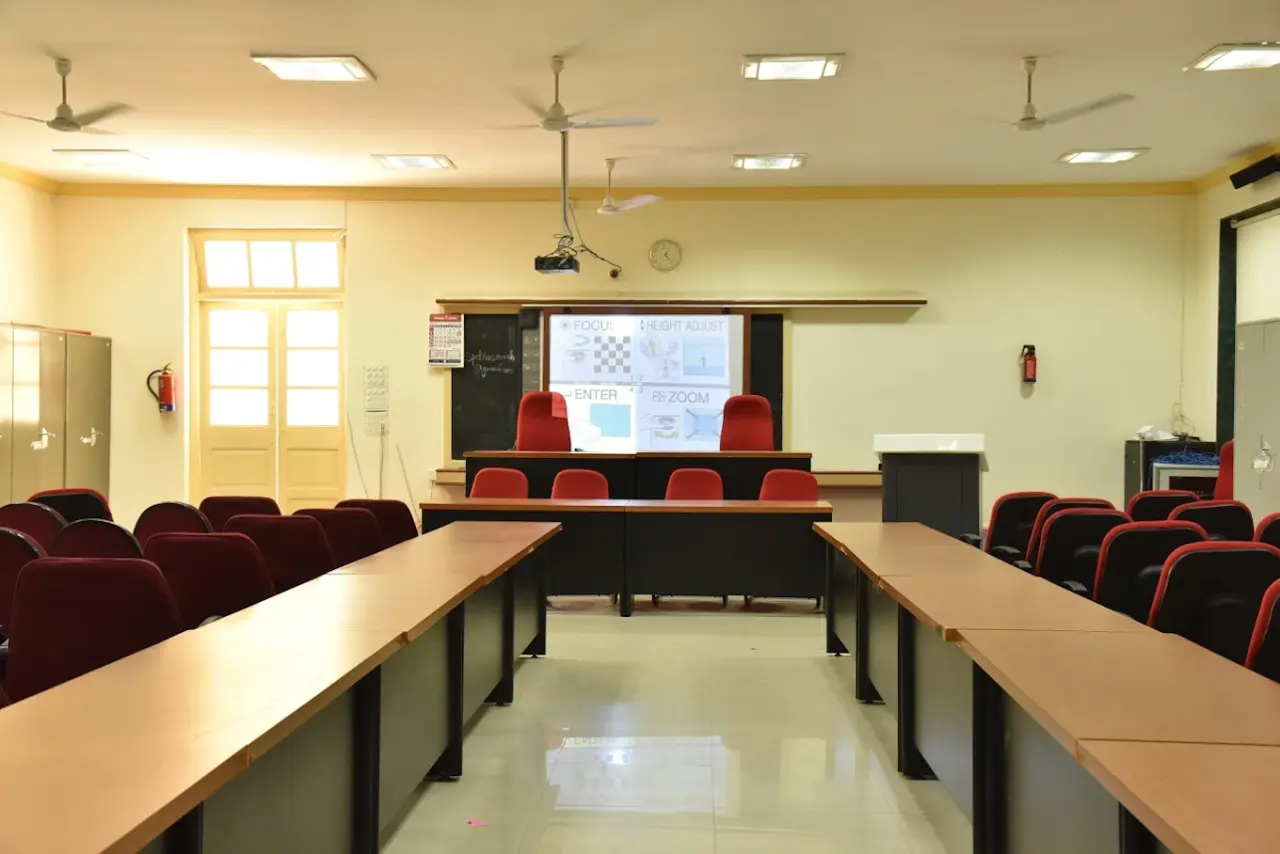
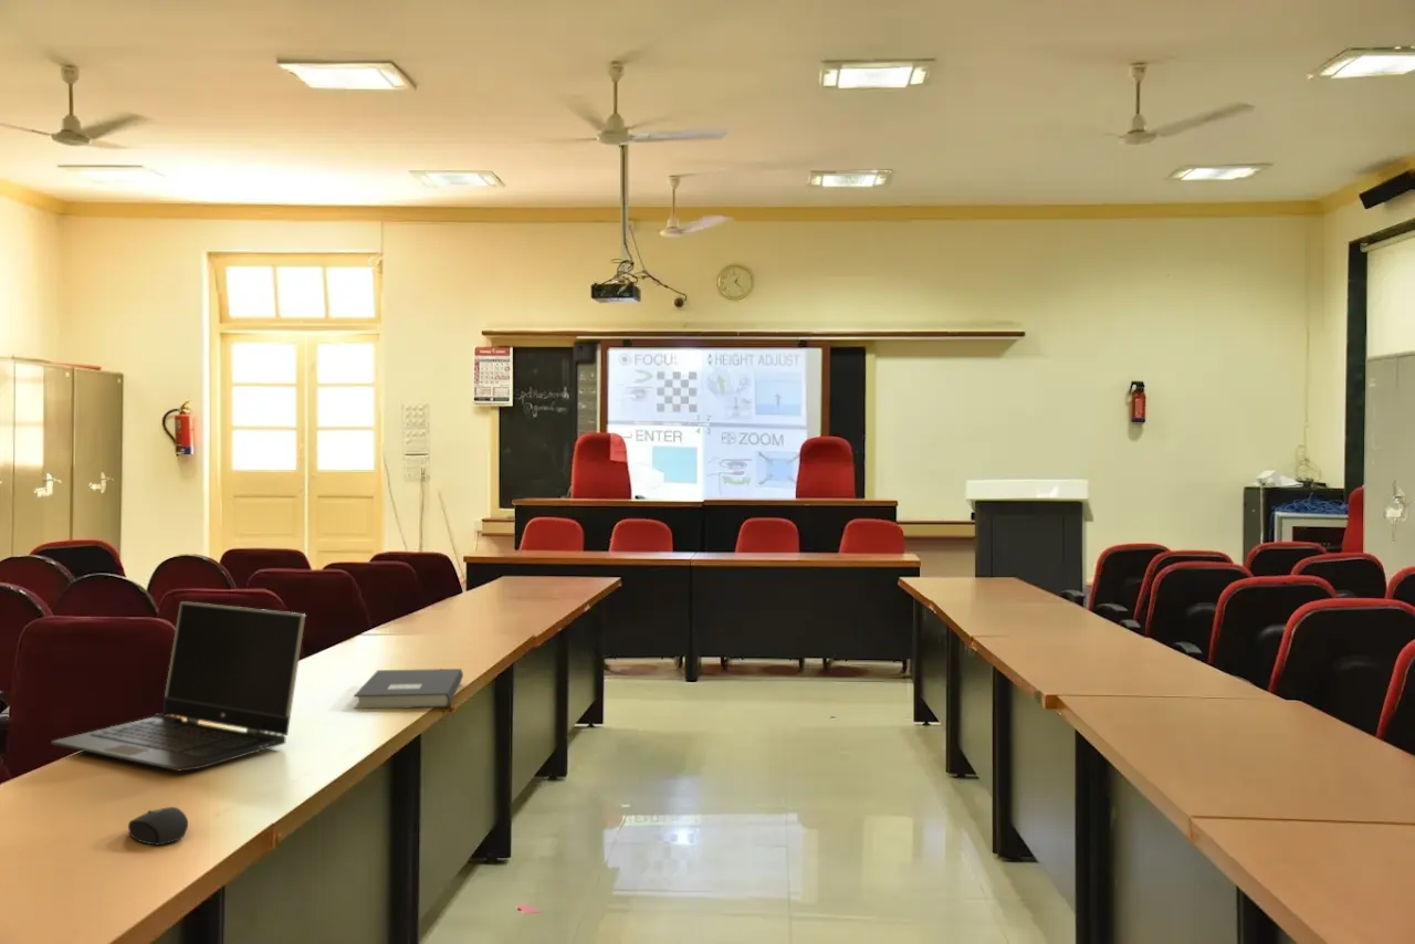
+ laptop computer [51,600,306,772]
+ mouse [127,806,189,846]
+ book [353,668,464,710]
